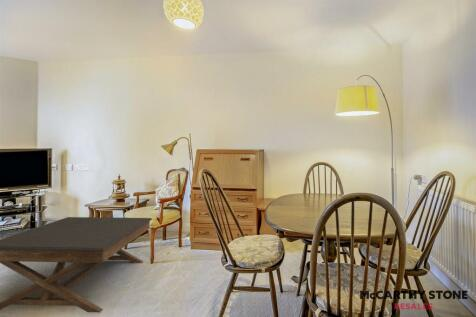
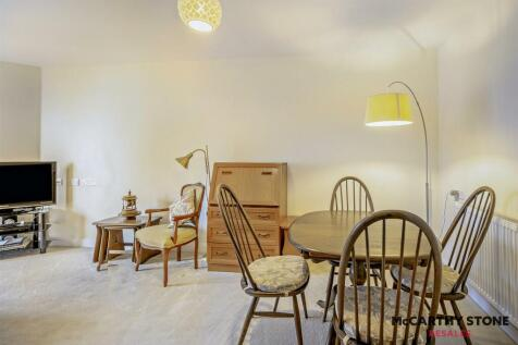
- coffee table [0,216,153,313]
